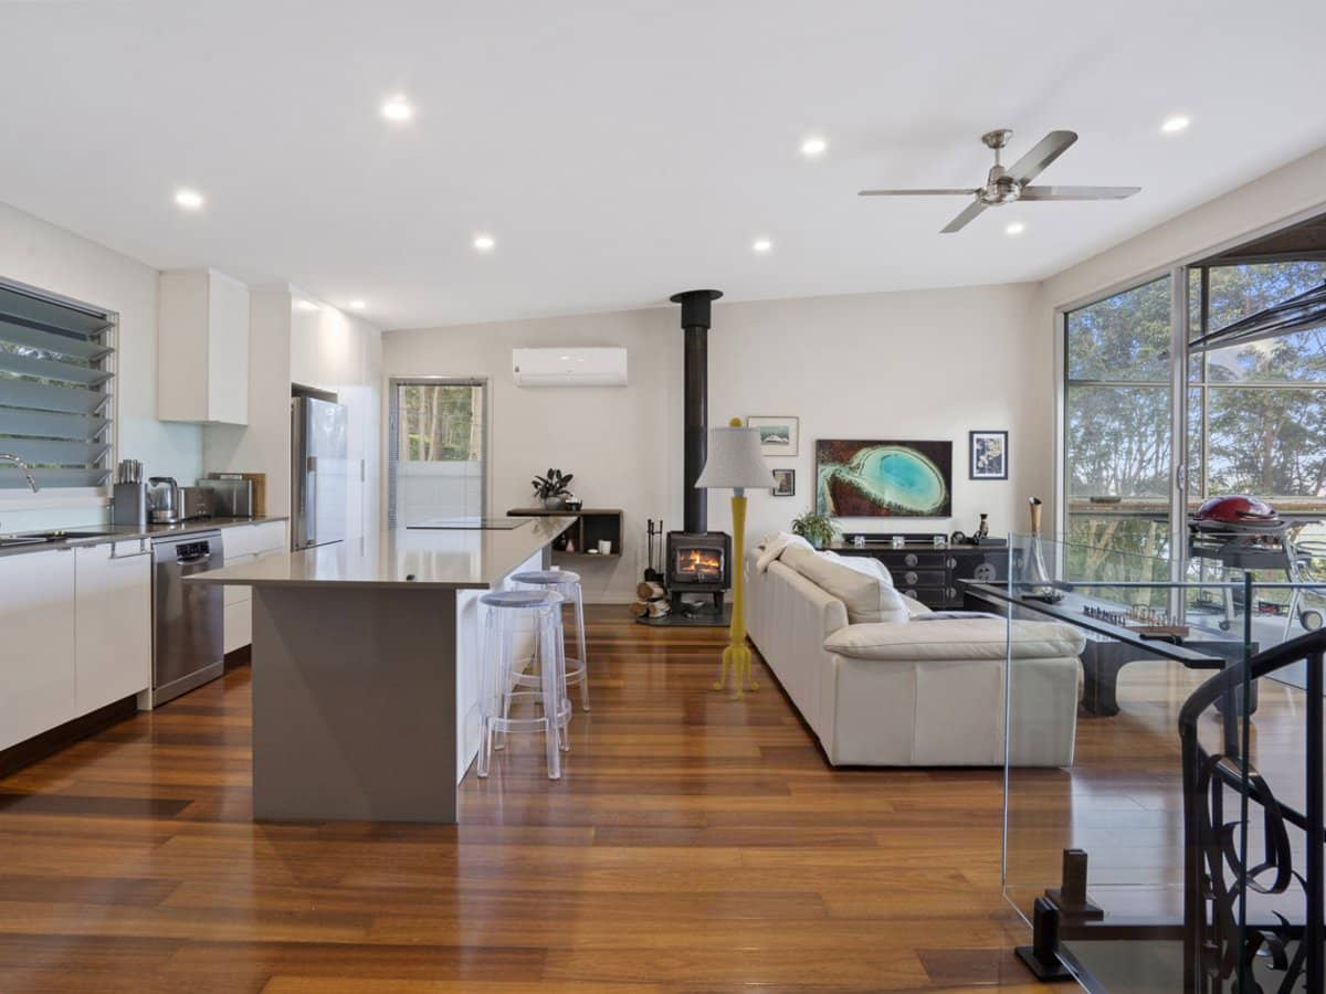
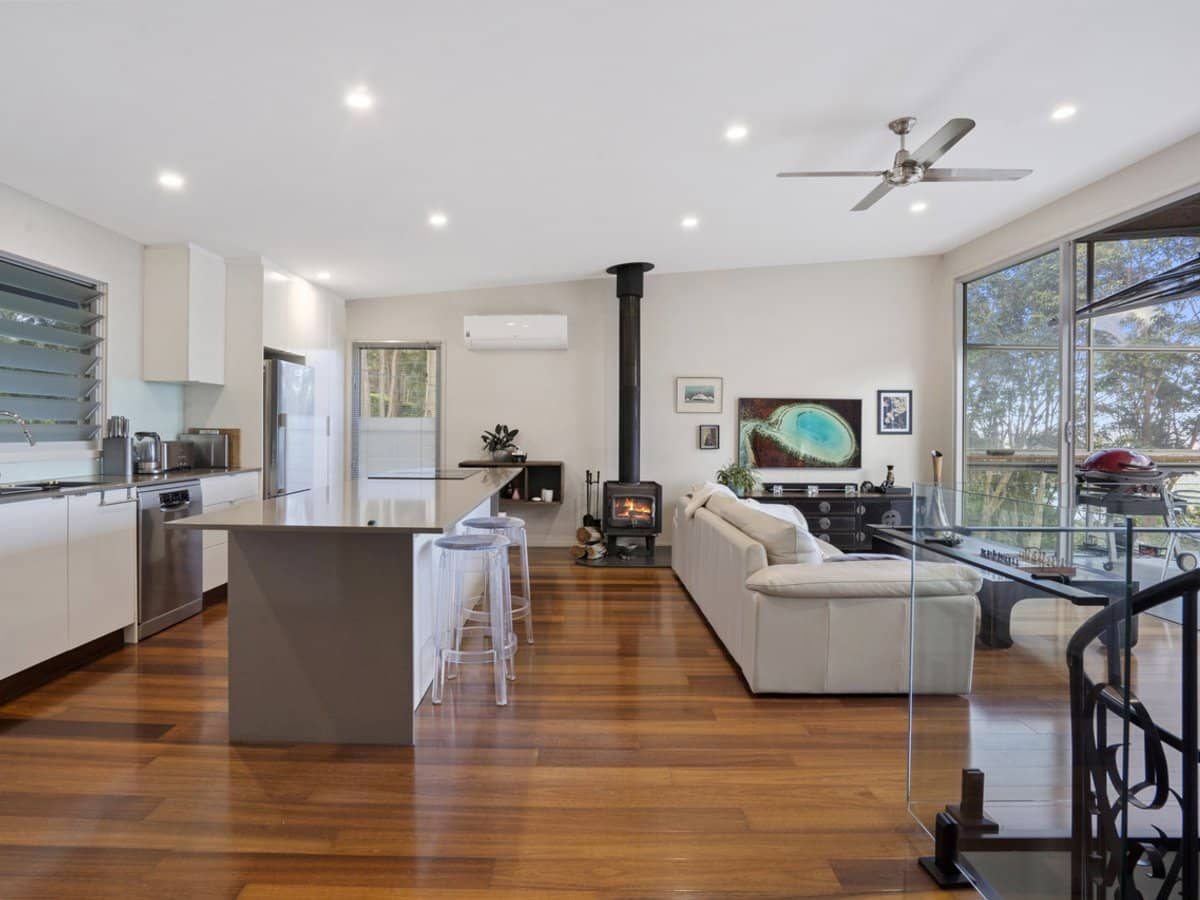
- floor lamp [693,416,780,700]
